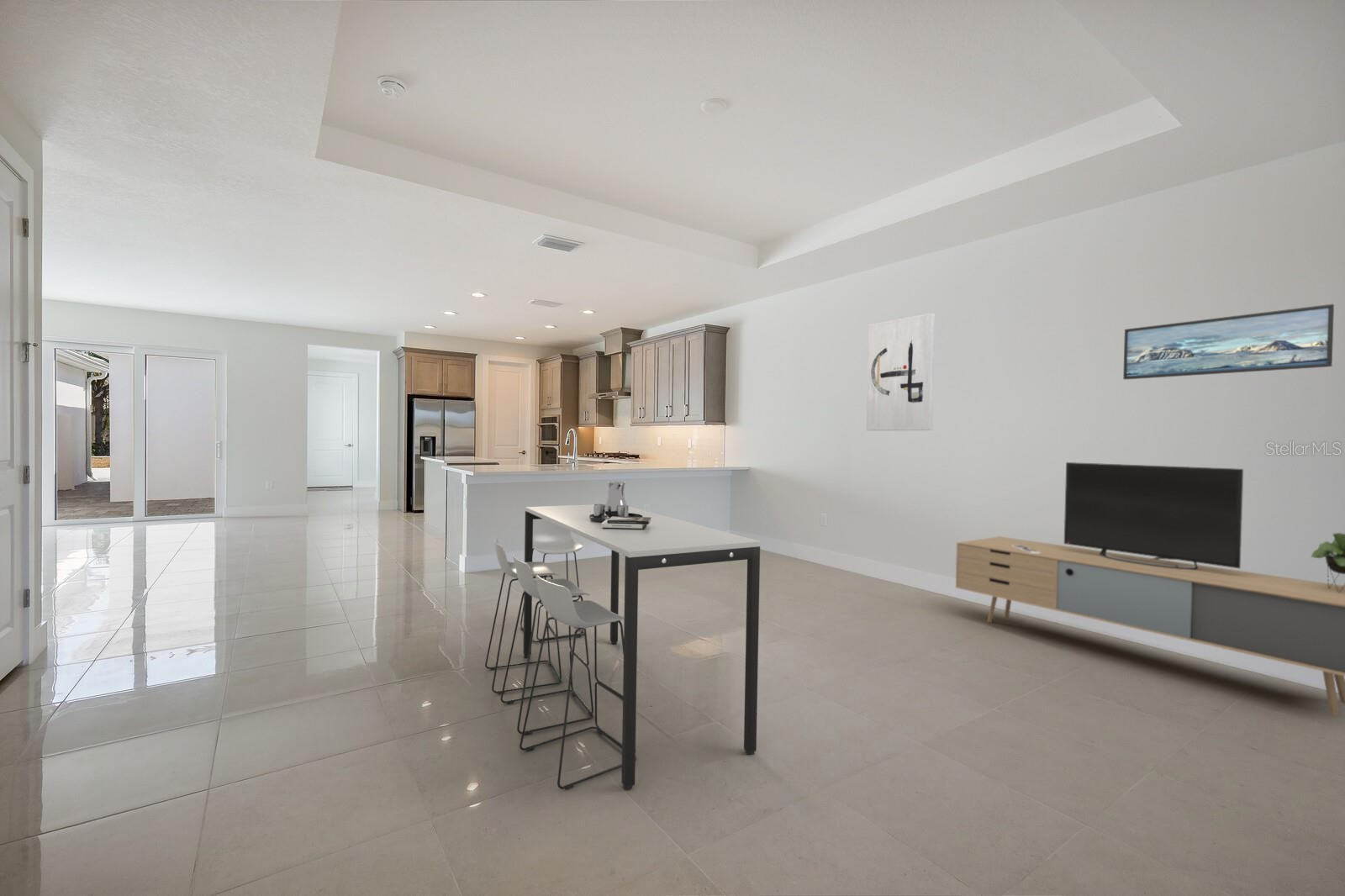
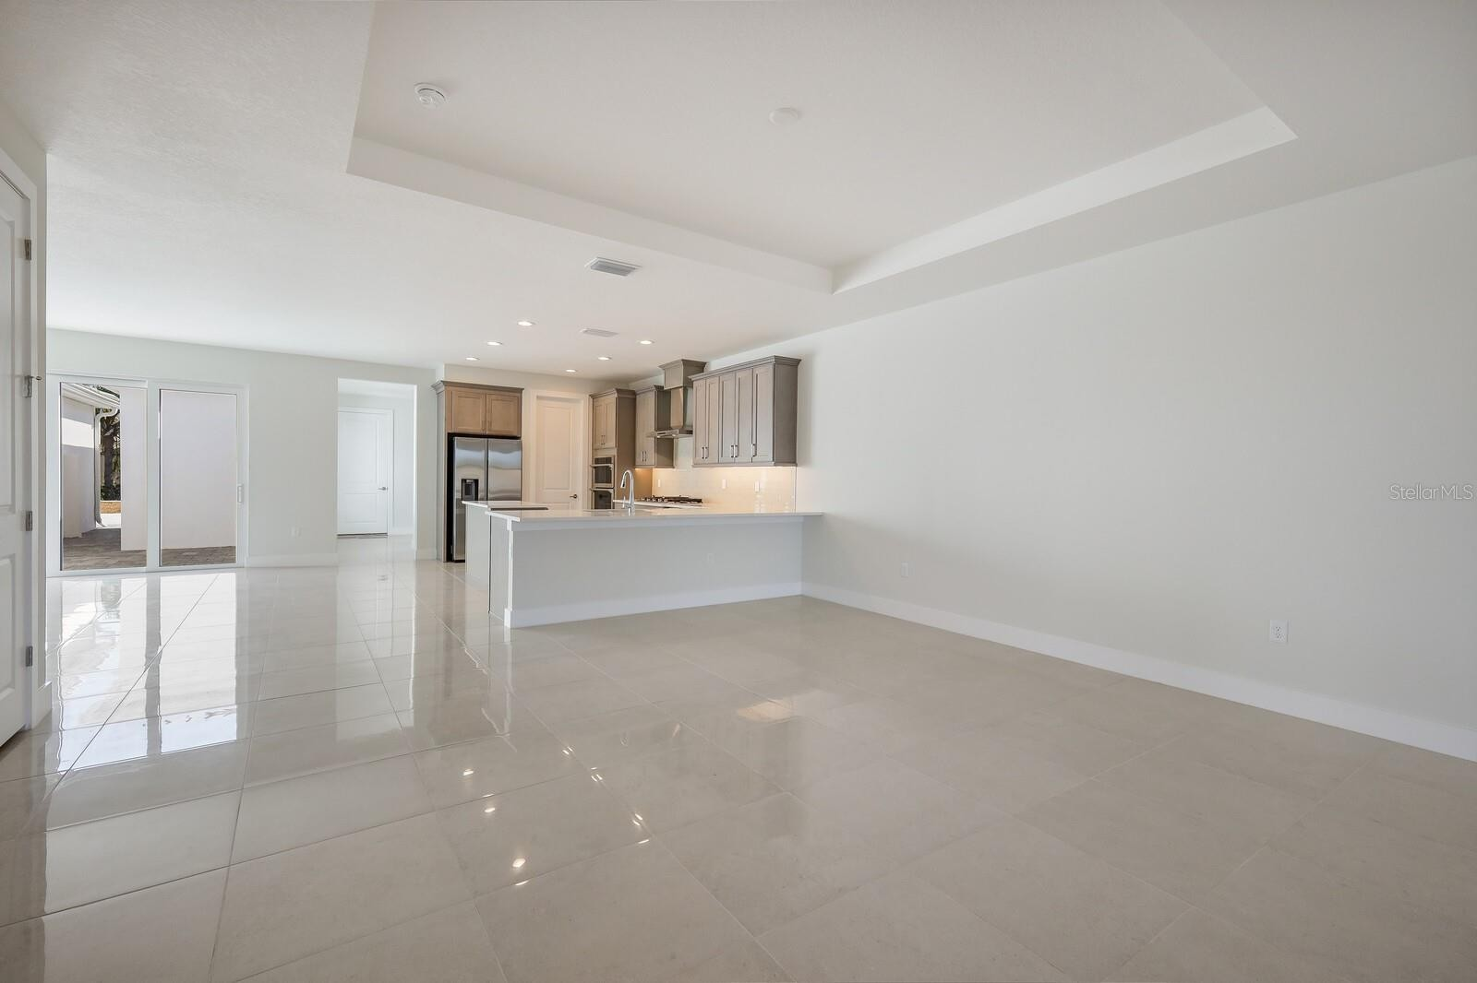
- media console [955,461,1345,716]
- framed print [1122,303,1335,381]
- wall art [866,313,936,431]
- dining table [484,481,761,791]
